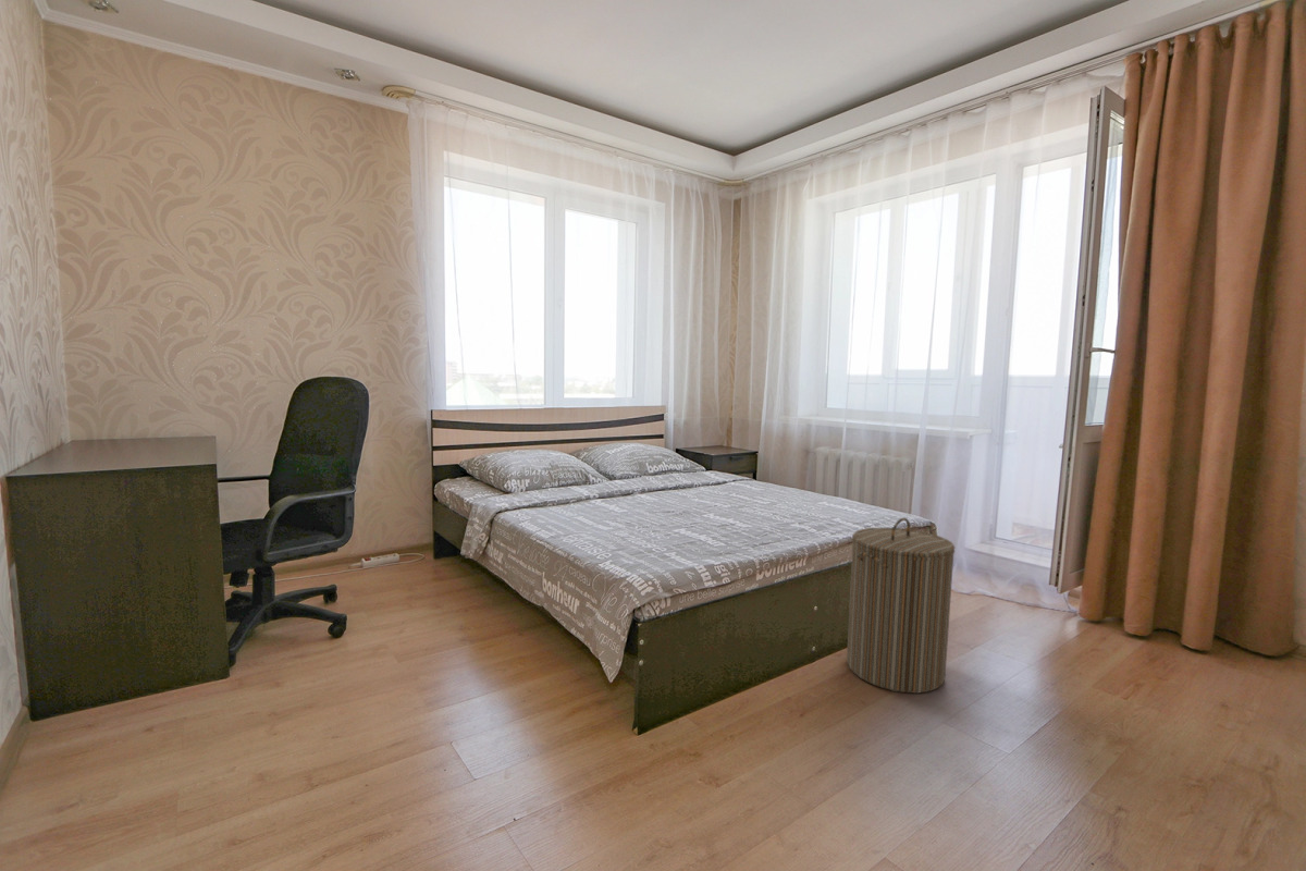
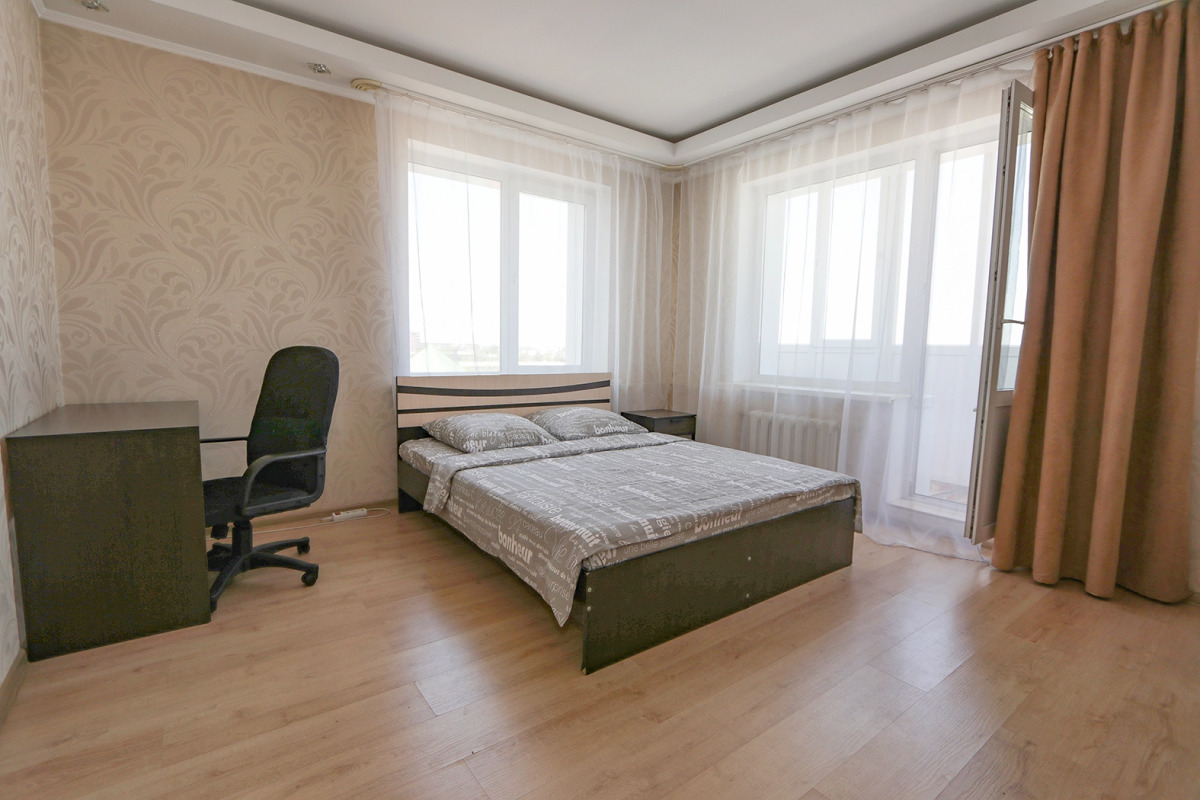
- laundry hamper [846,517,956,695]
